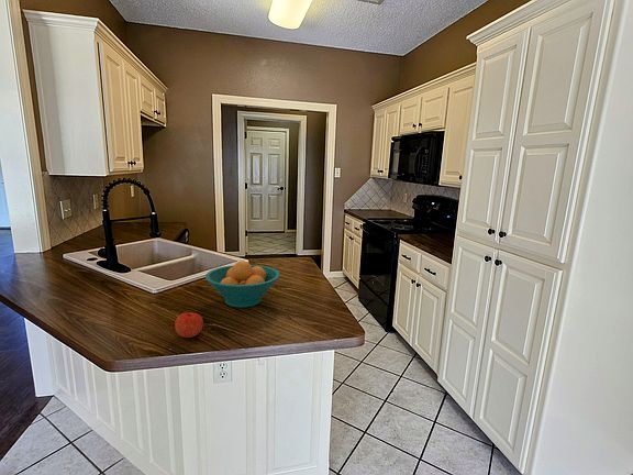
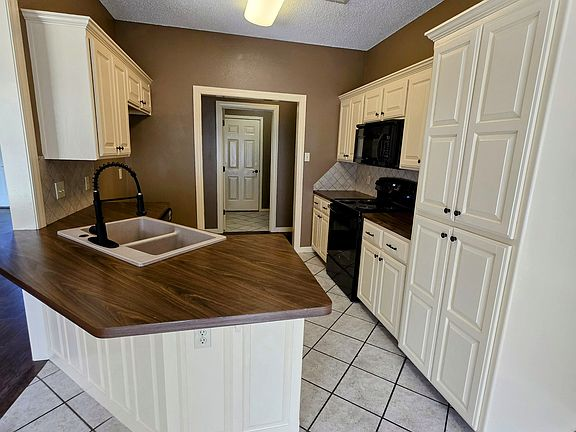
- fruit bowl [204,261,281,309]
- apple [174,310,204,339]
